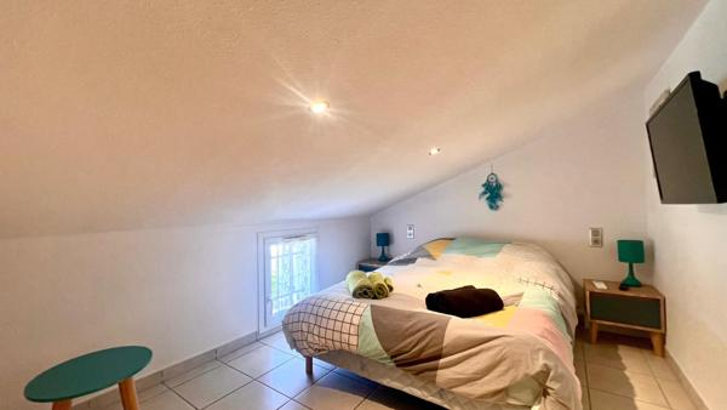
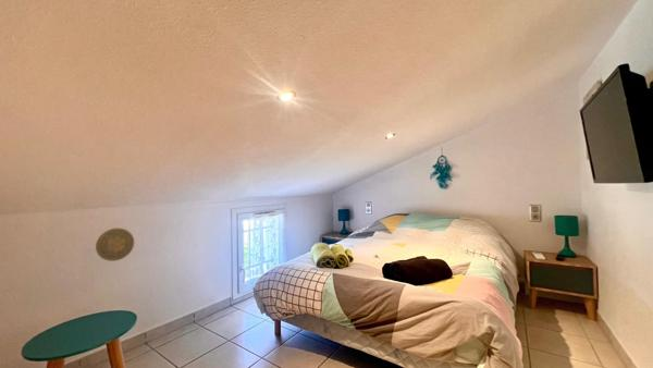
+ decorative plate [95,228,135,262]
